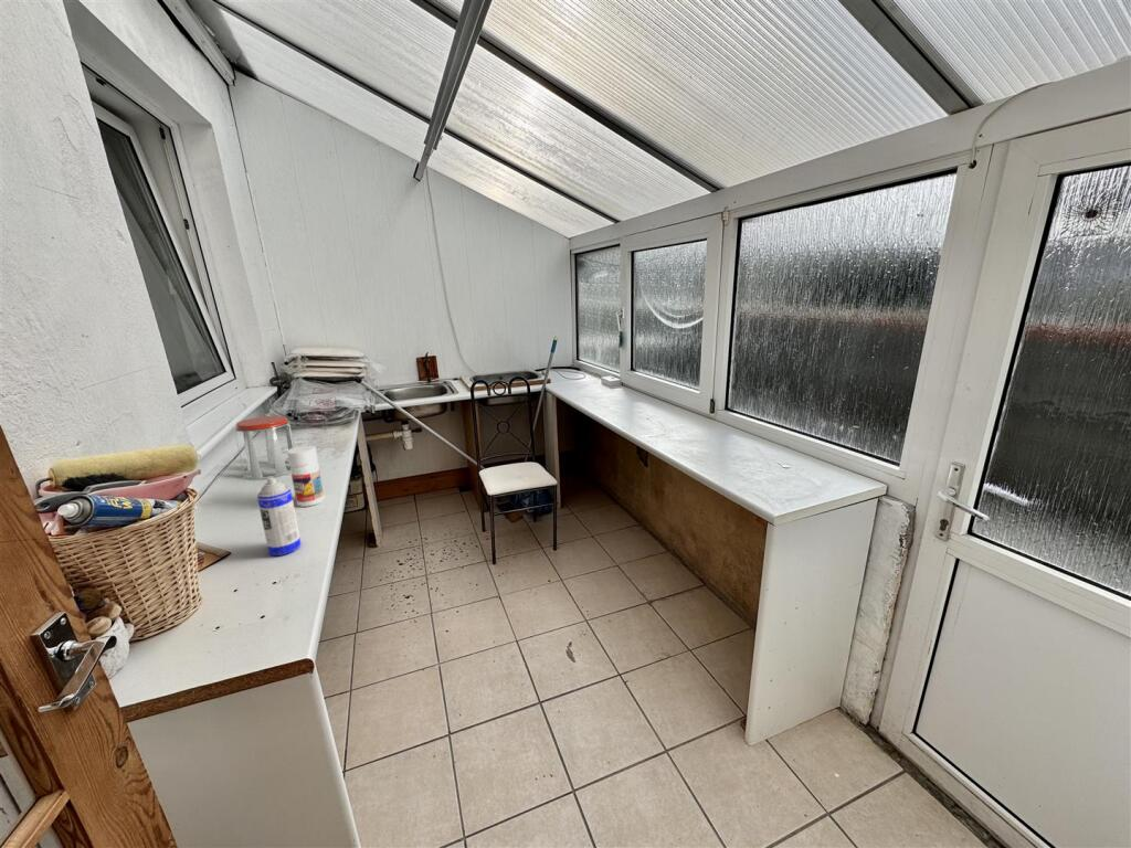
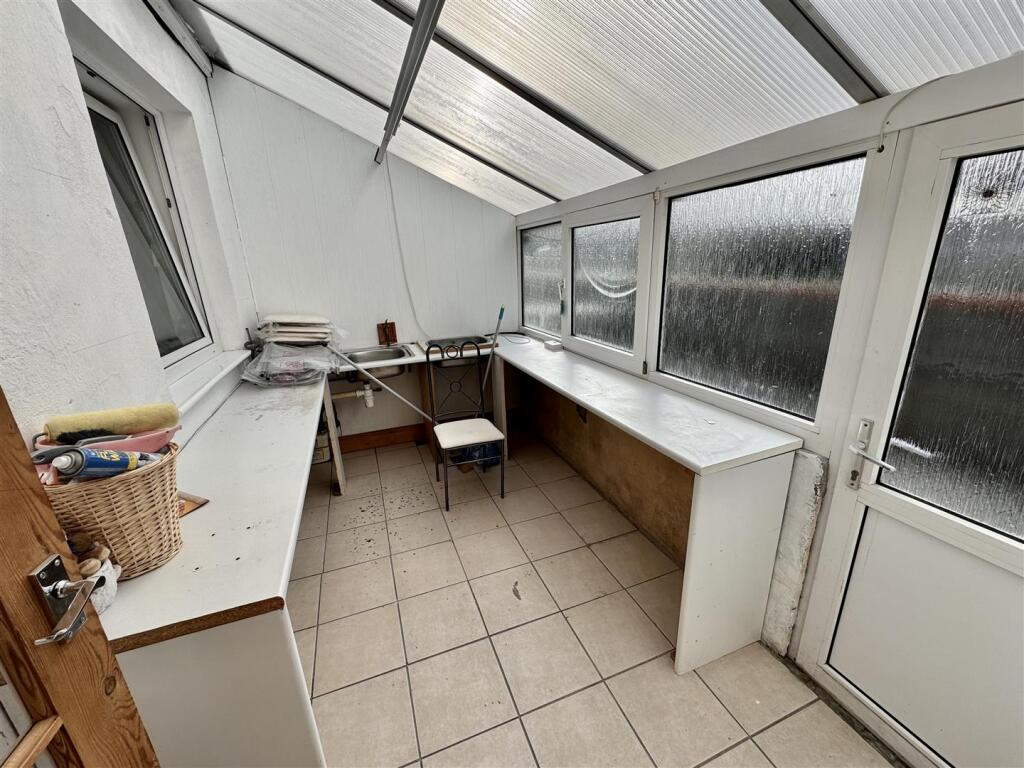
- jar [234,414,296,480]
- spray can [256,476,303,556]
- pill bottle [286,445,326,508]
